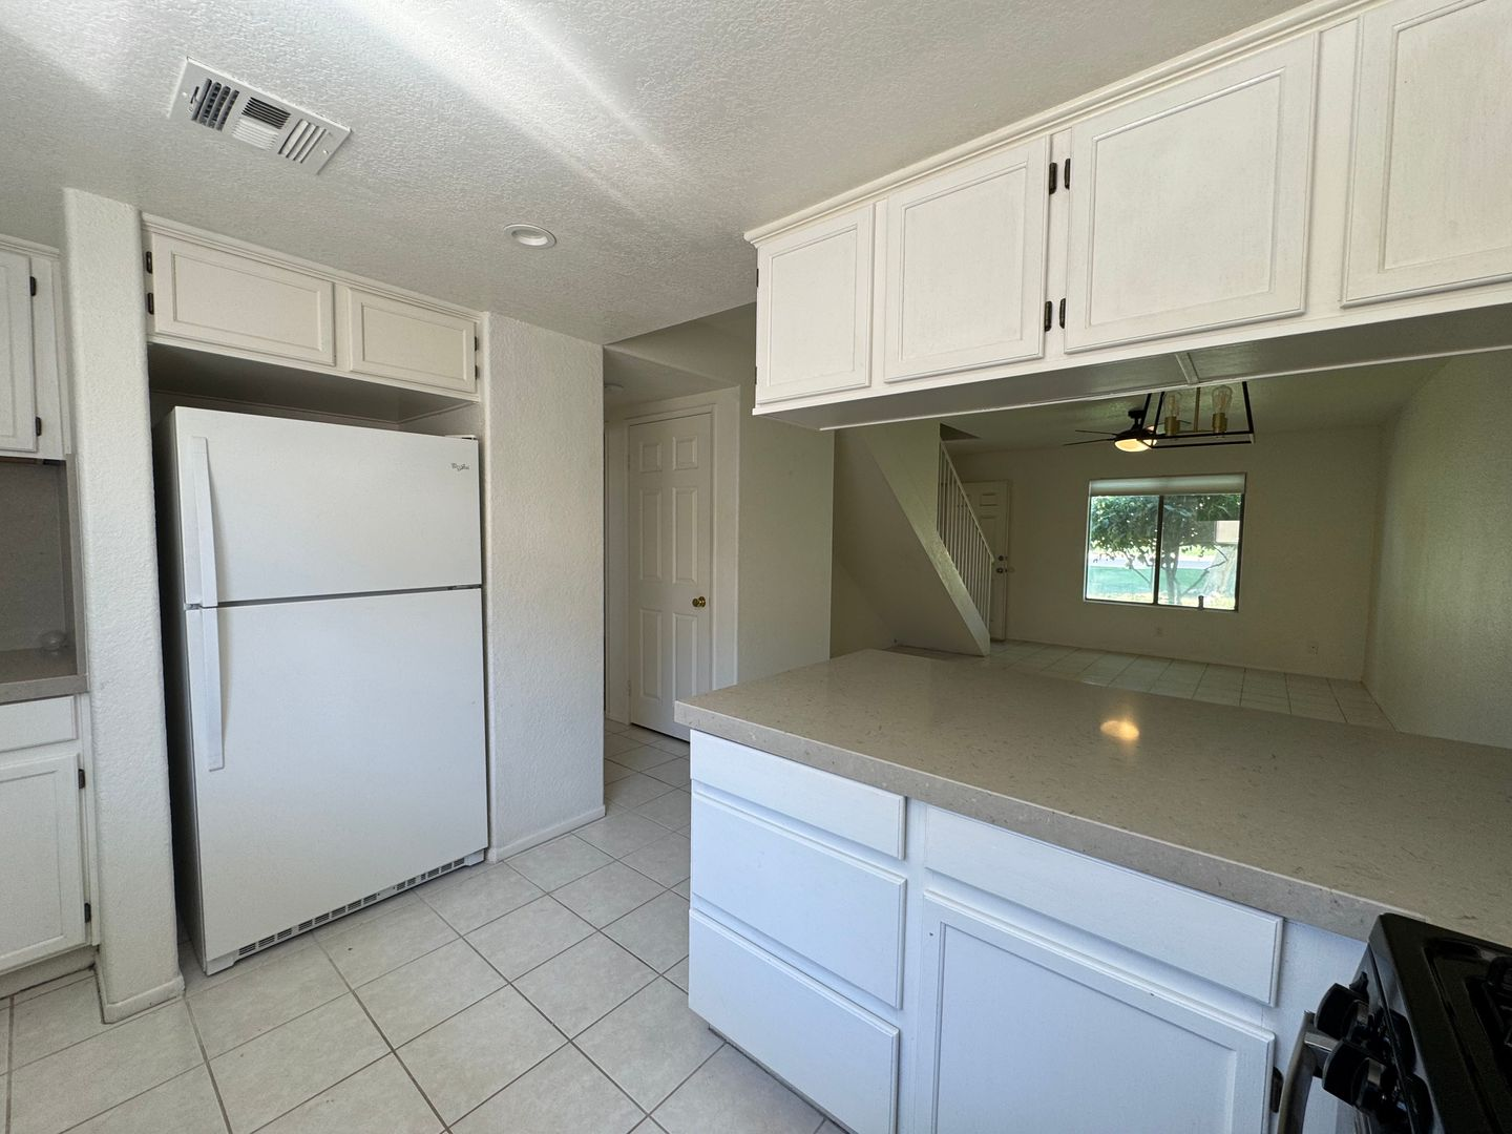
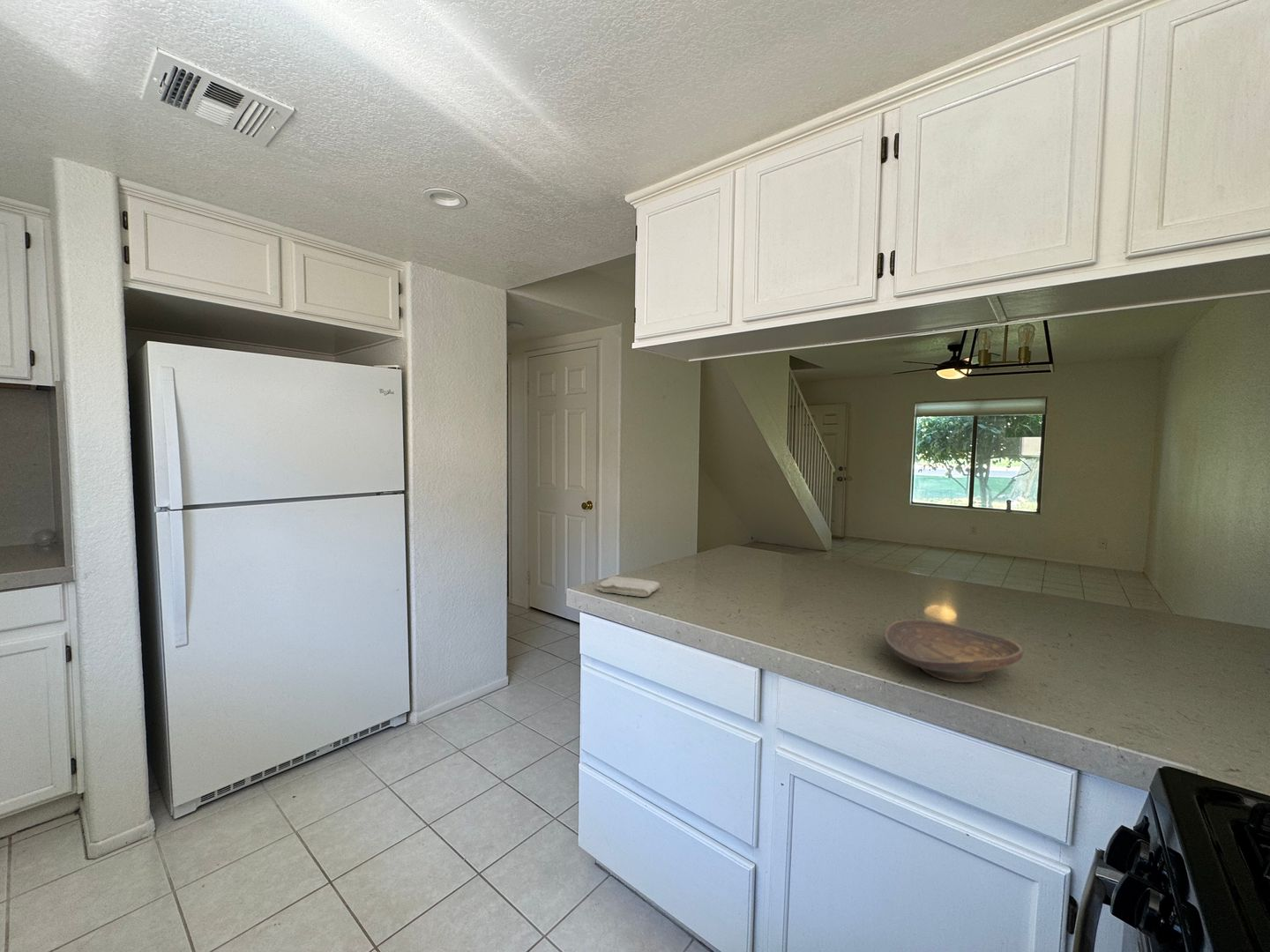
+ decorative bowl [883,619,1024,683]
+ washcloth [595,576,661,598]
